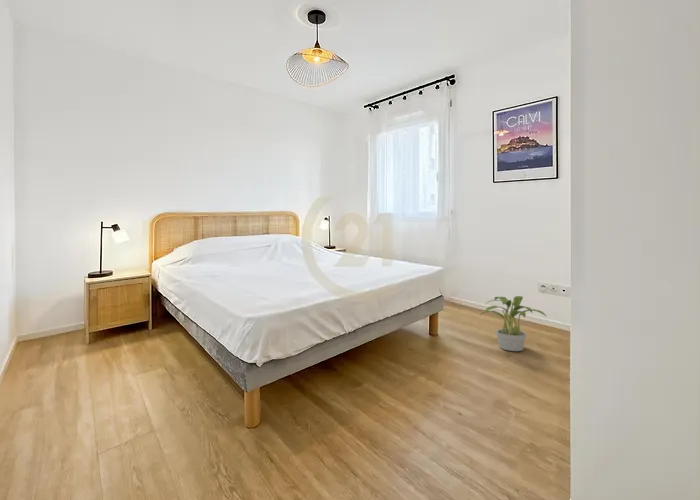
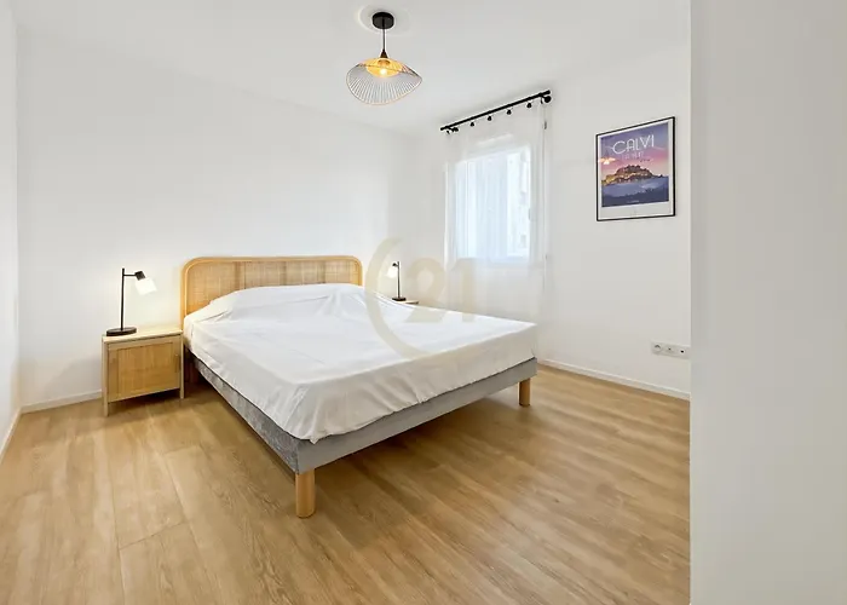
- potted plant [479,295,547,352]
